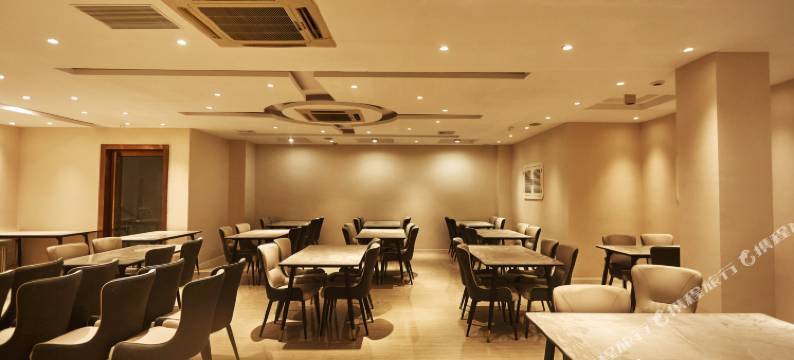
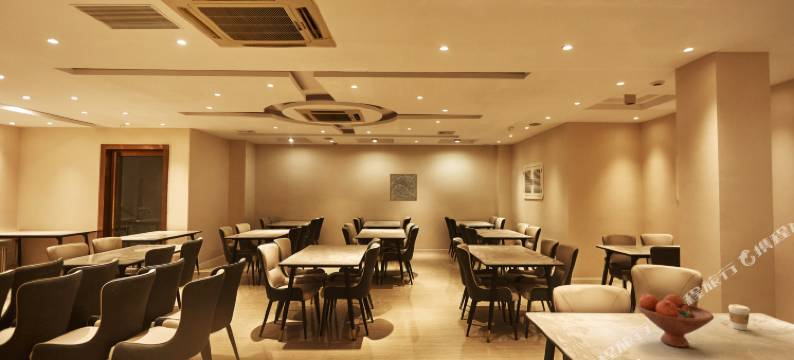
+ coffee cup [728,303,751,331]
+ wall art [389,173,418,202]
+ fruit bowl [636,293,715,348]
